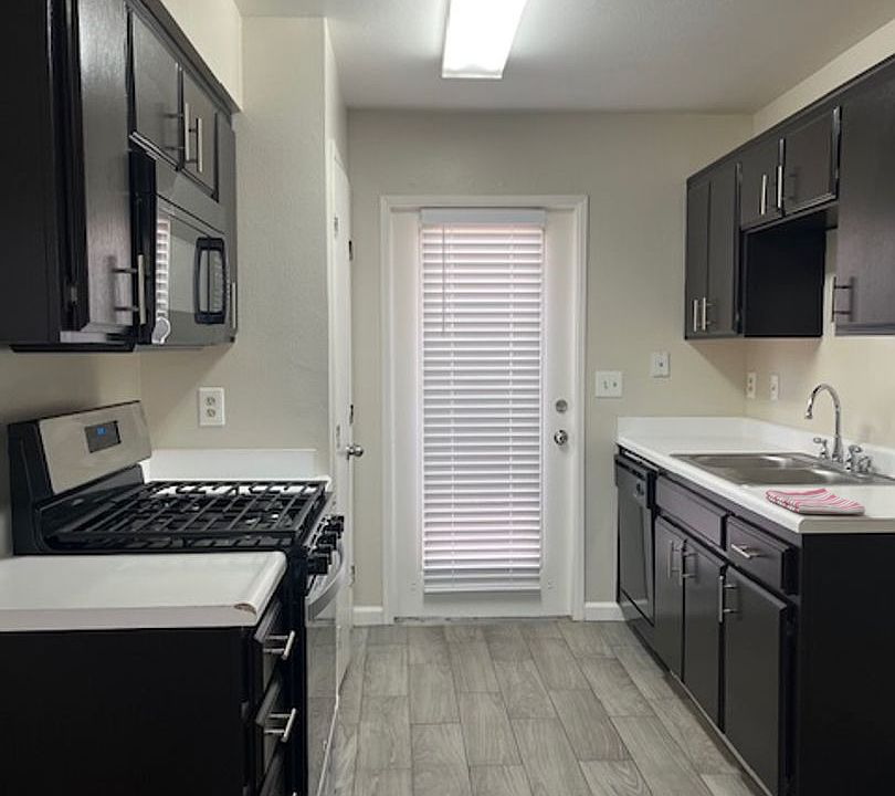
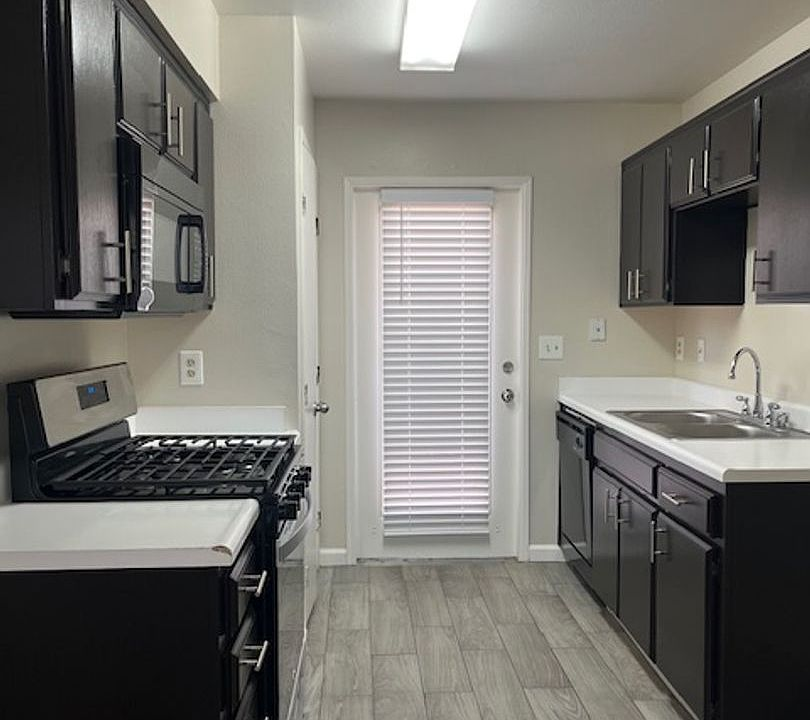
- dish towel [765,488,866,515]
